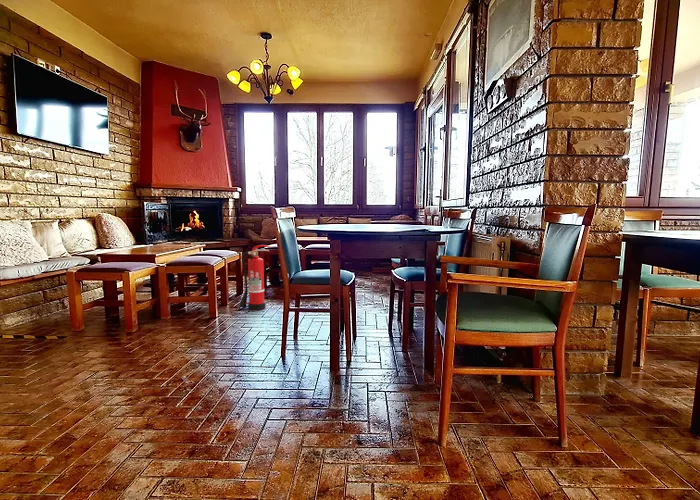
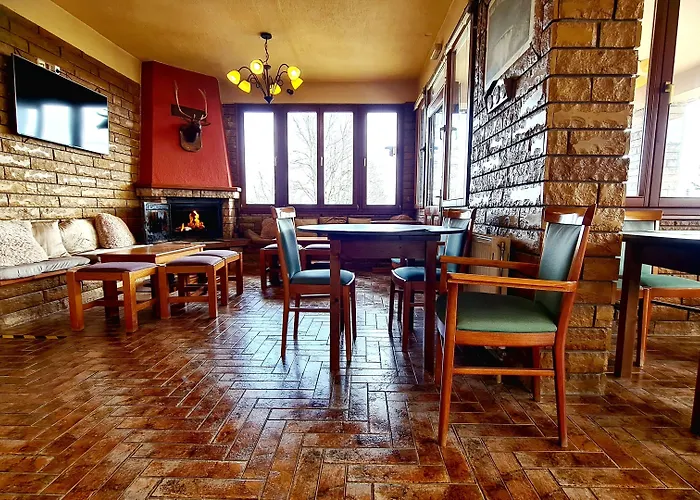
- fire extinguisher [238,244,271,312]
